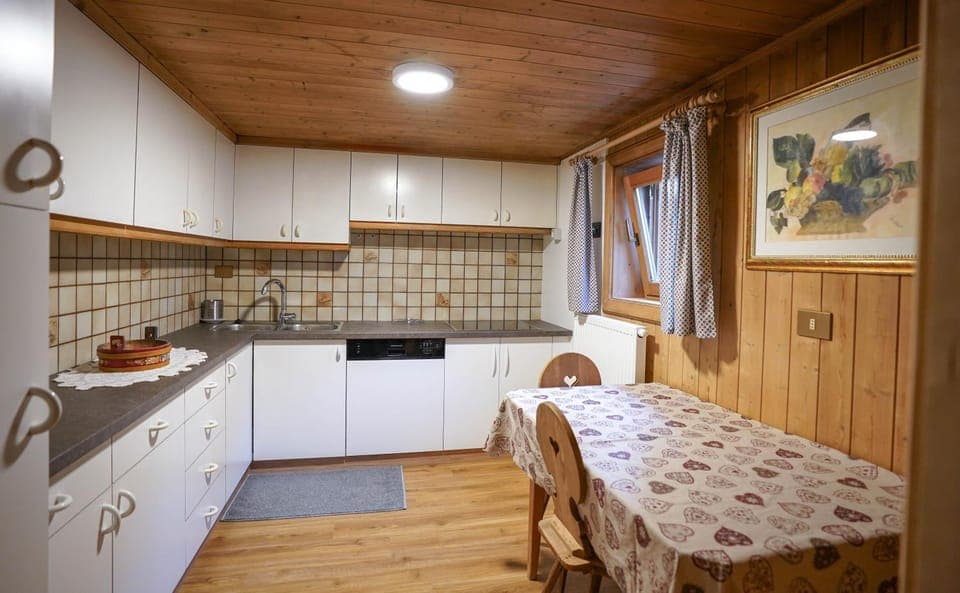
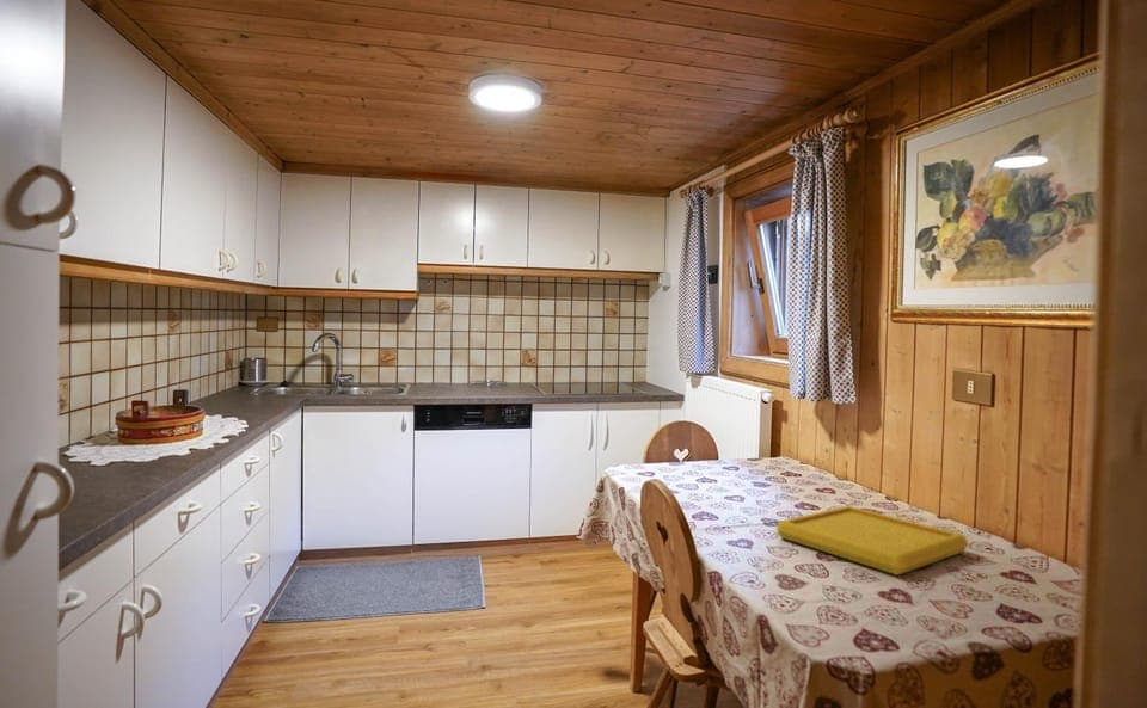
+ serving tray [774,505,970,577]
